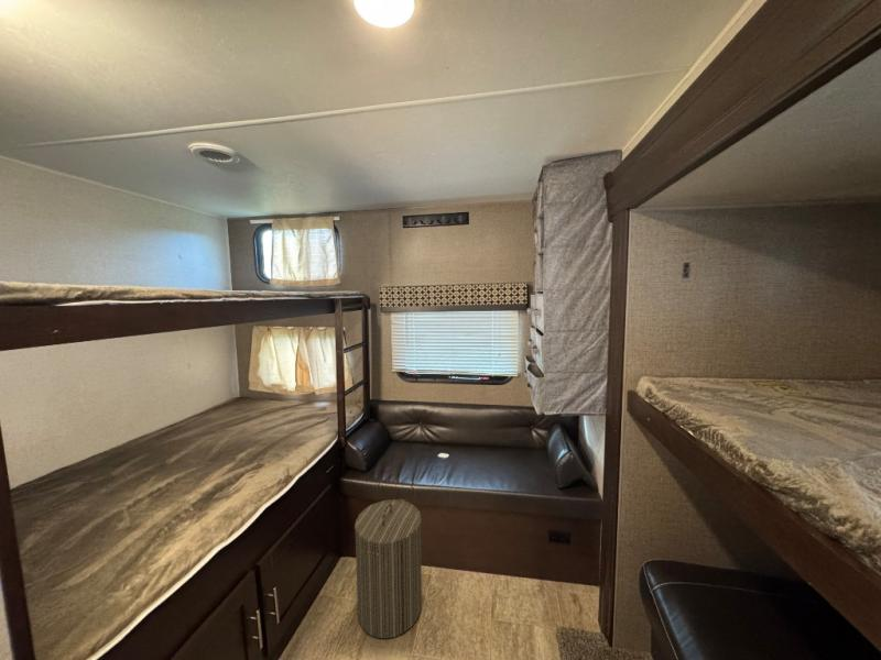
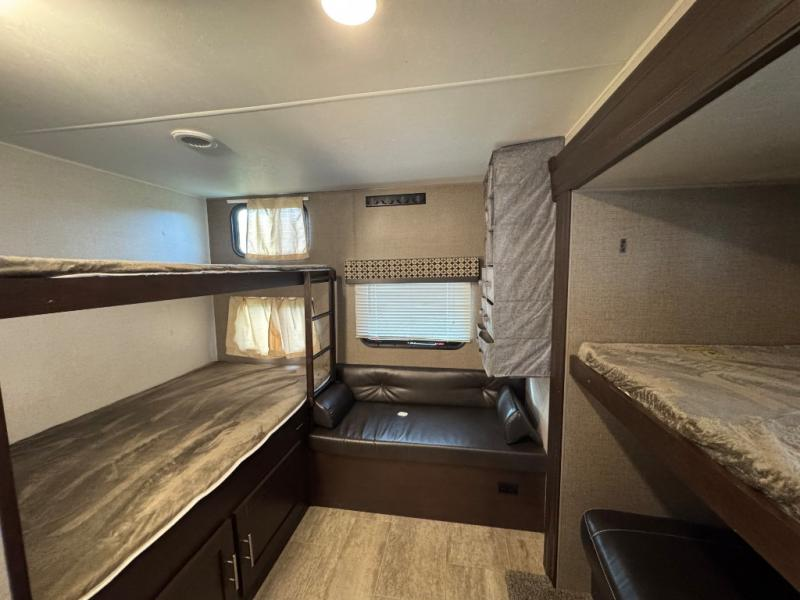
- laundry hamper [354,498,423,639]
